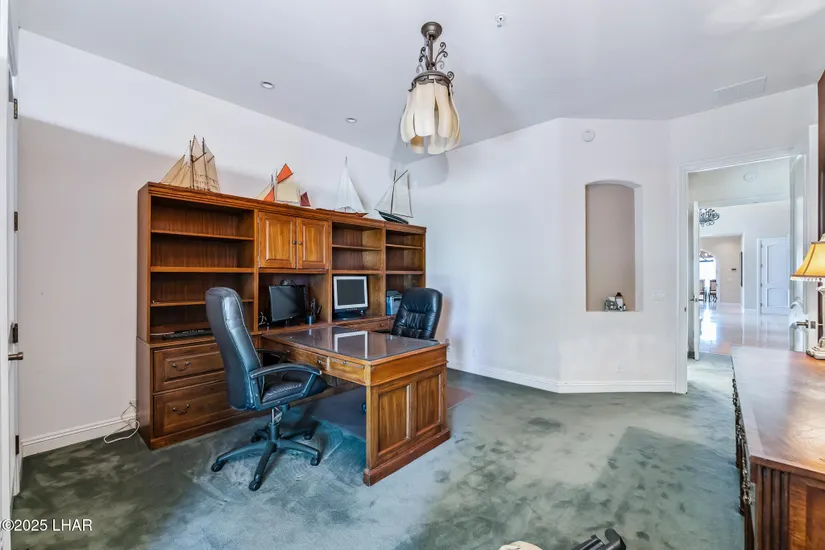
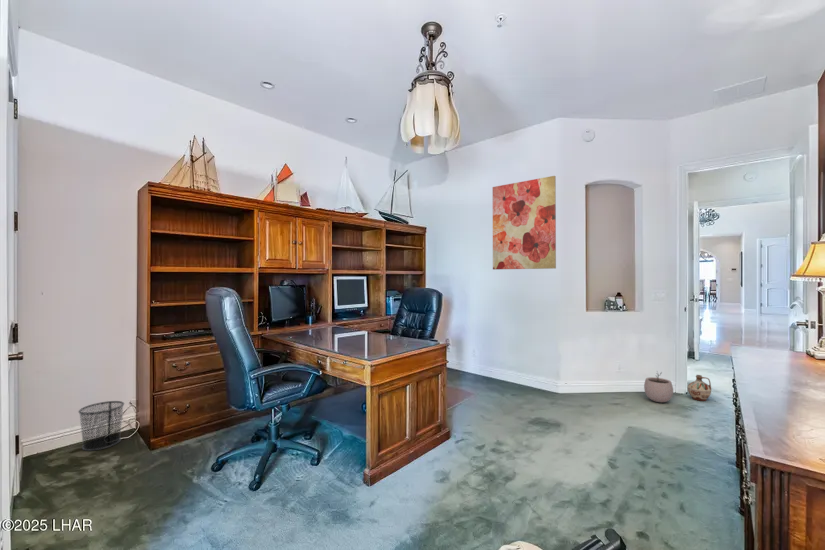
+ waste bin [77,400,125,452]
+ ceramic jug [687,374,712,402]
+ plant pot [643,371,674,403]
+ wall art [492,175,557,270]
